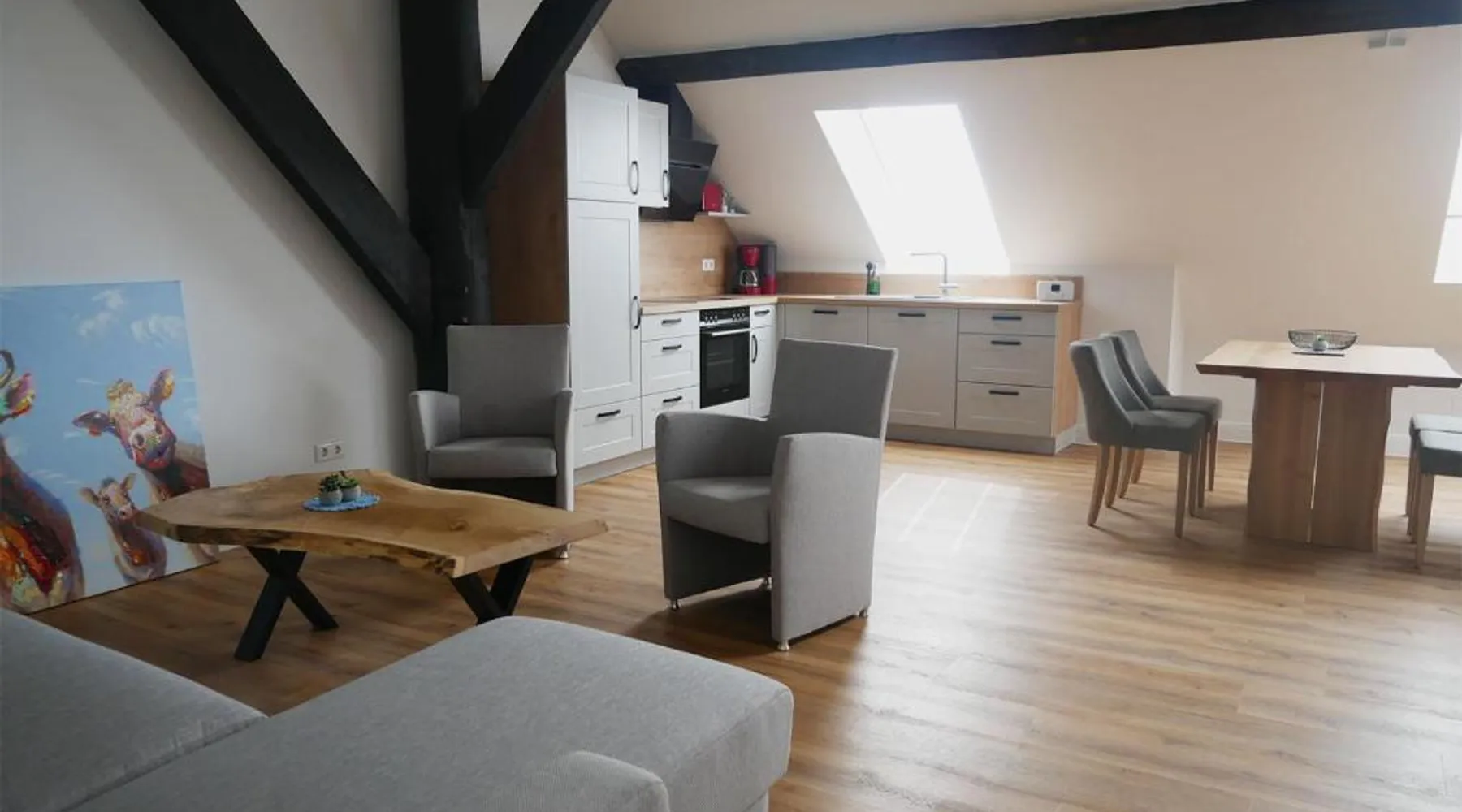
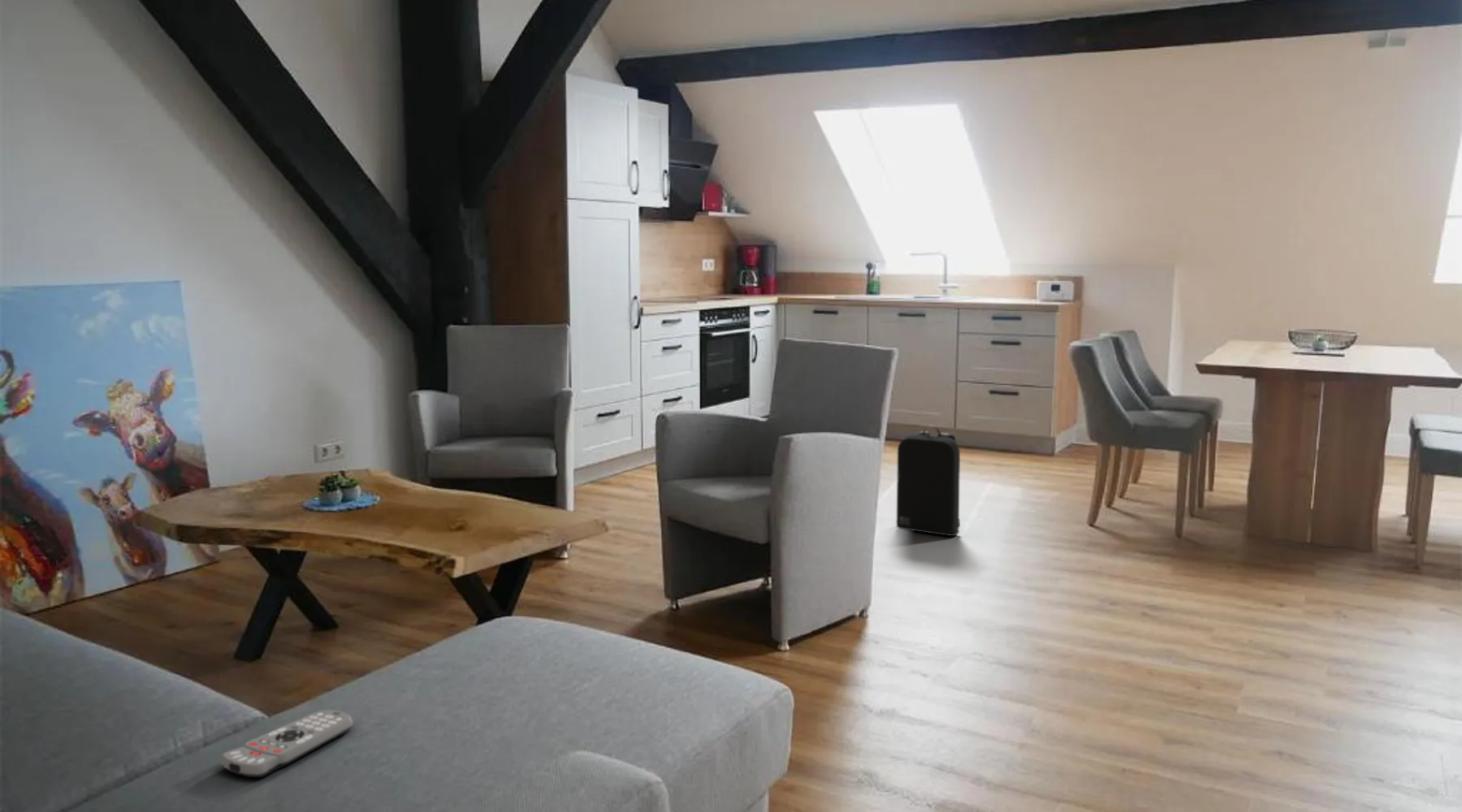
+ remote control [219,709,353,778]
+ backpack [896,424,961,537]
